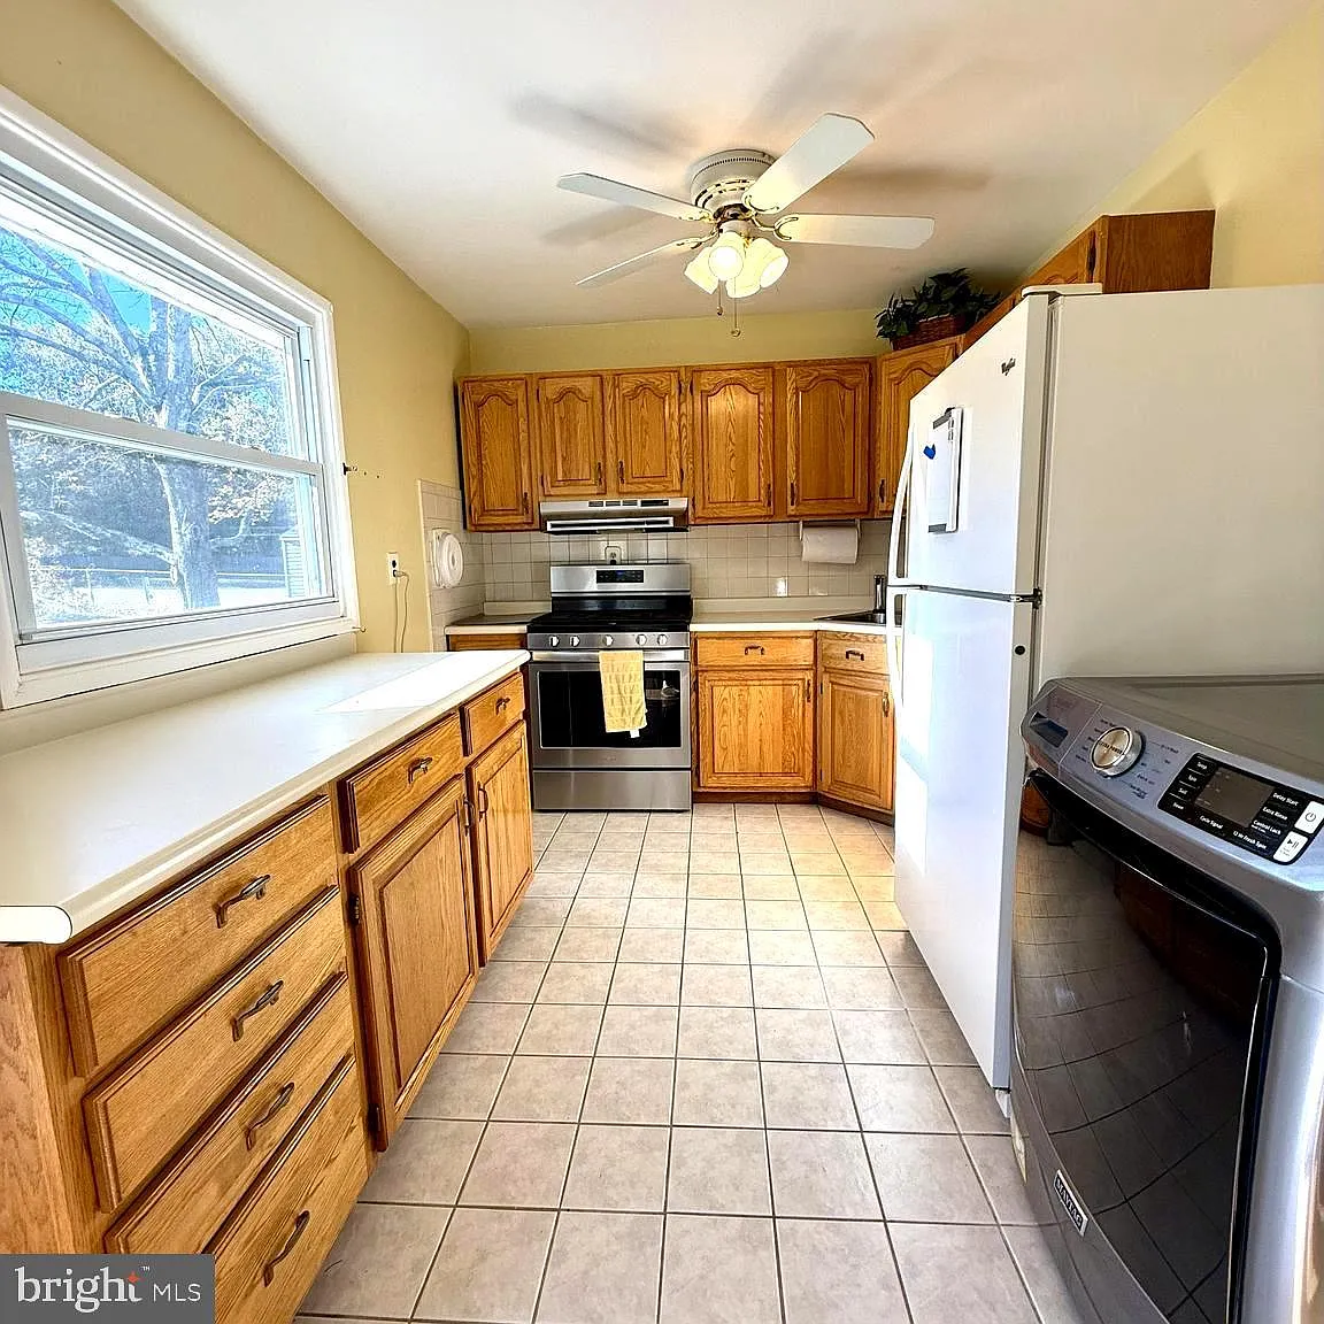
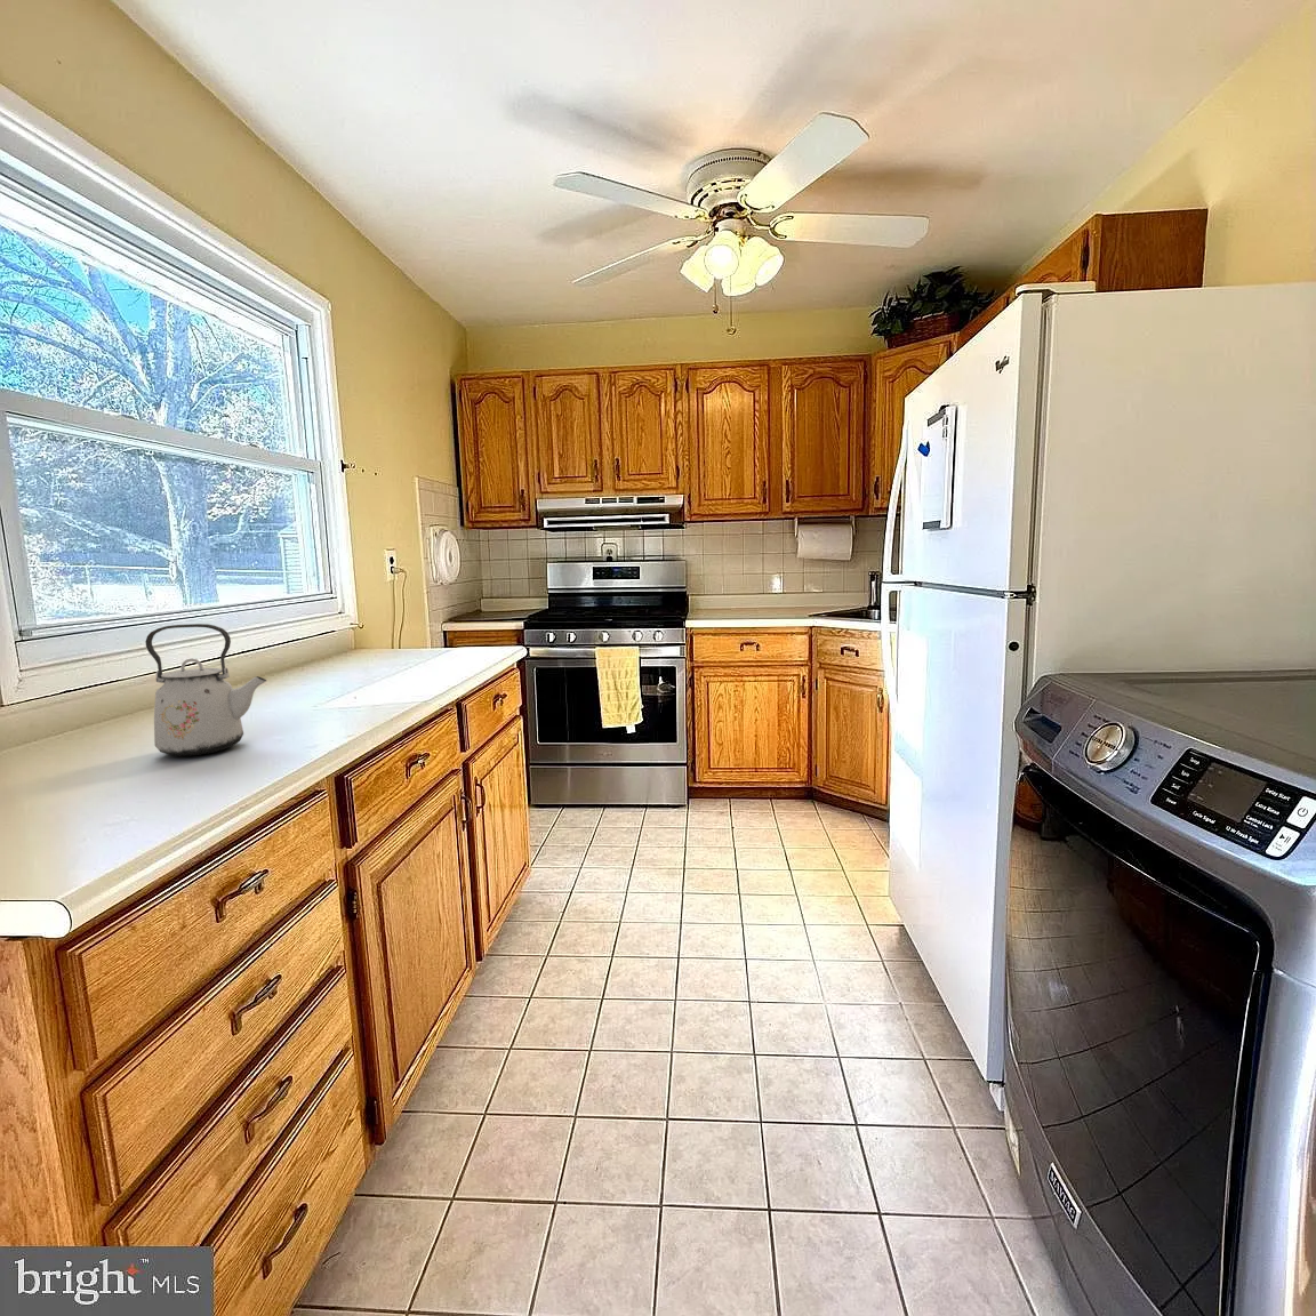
+ kettle [143,623,268,757]
